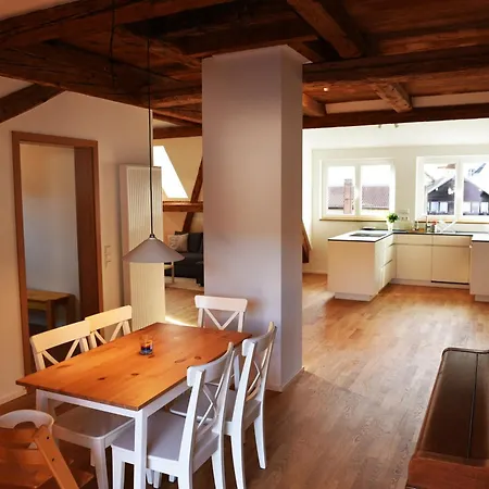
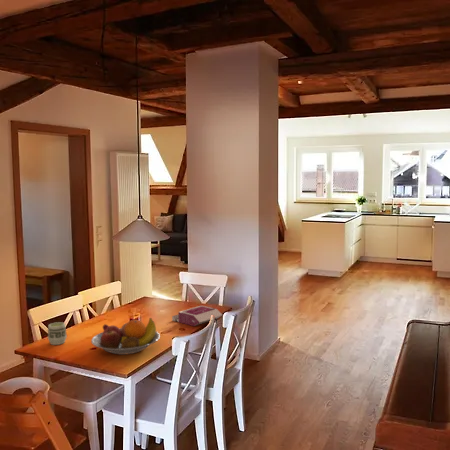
+ book [171,304,223,327]
+ fruit bowl [90,317,161,356]
+ cup [47,321,68,346]
